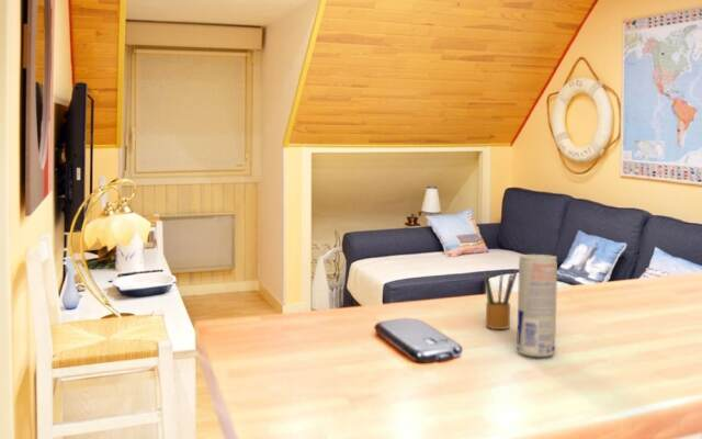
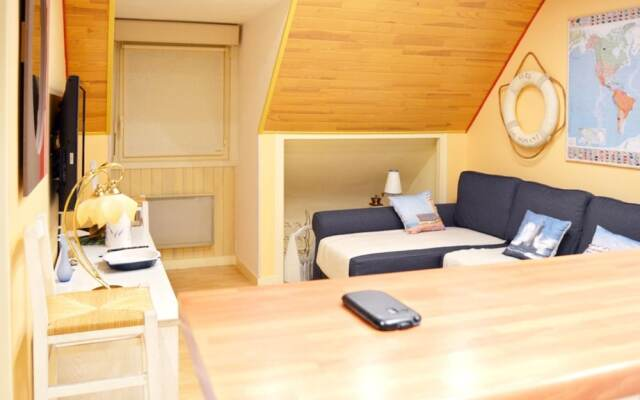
- pencil box [483,268,518,330]
- beverage can [516,254,558,358]
